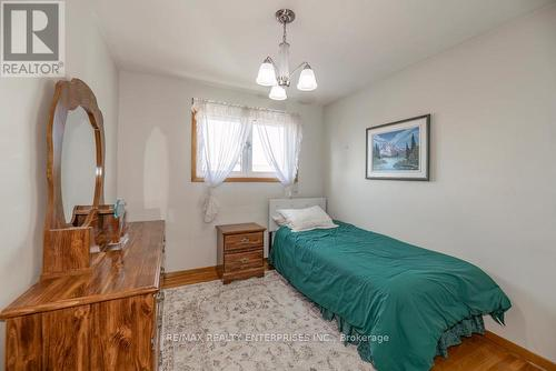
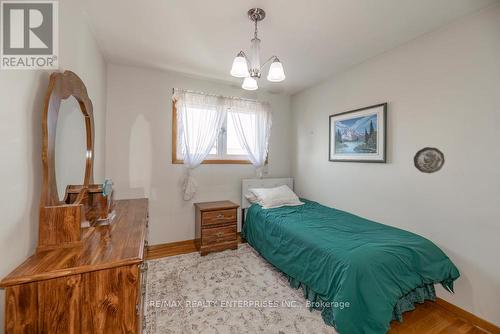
+ decorative plate [413,146,446,174]
